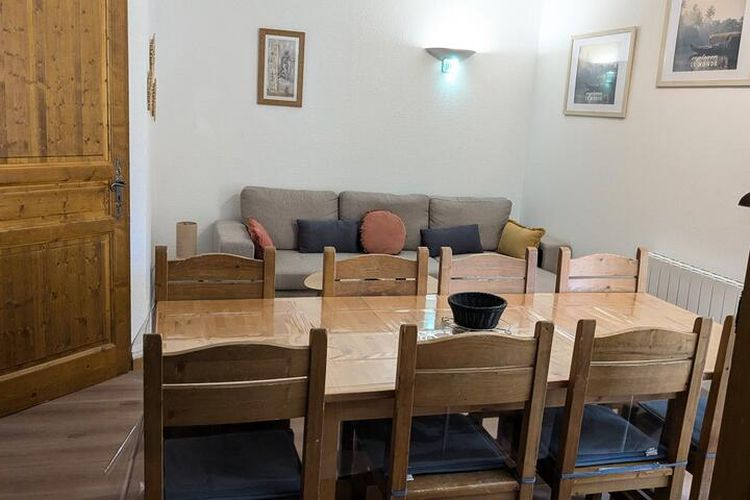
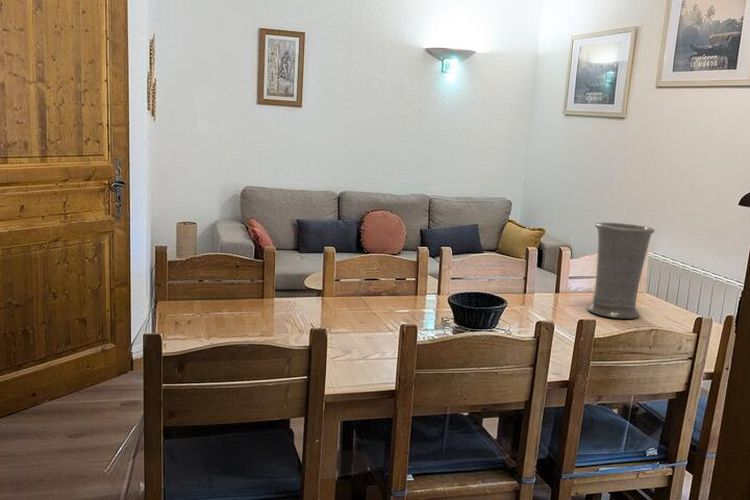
+ vase [586,221,656,319]
